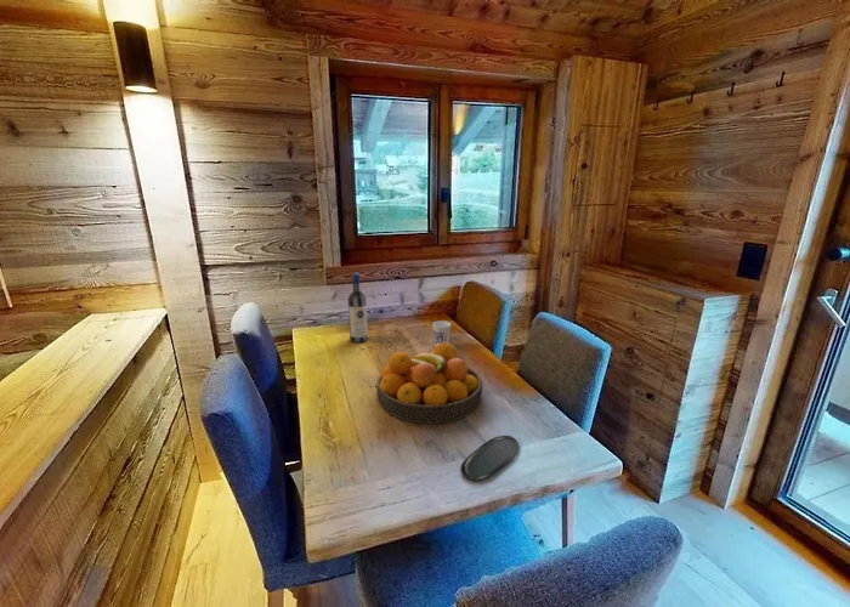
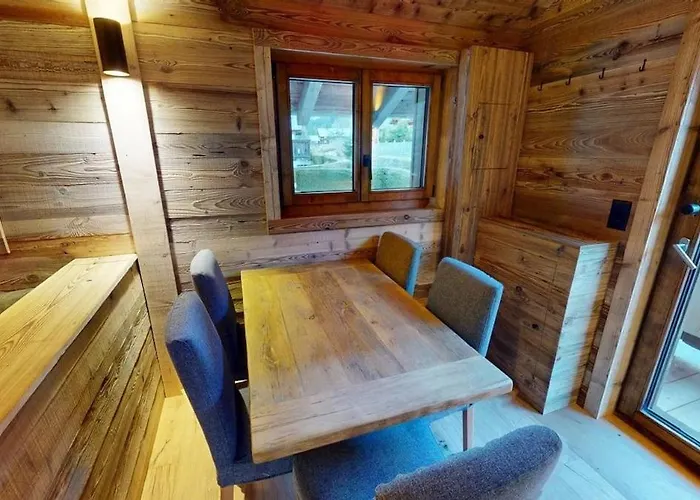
- fruit bowl [375,341,483,425]
- oval tray [460,435,520,481]
- wine bottle [347,272,369,344]
- cup [431,319,453,347]
